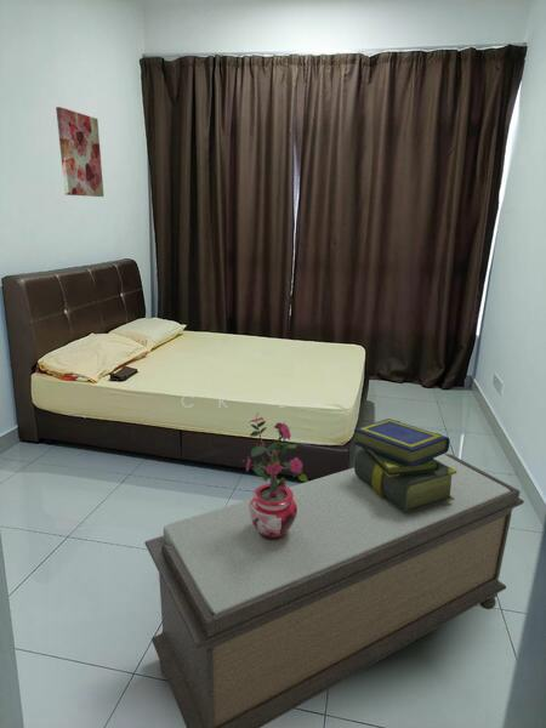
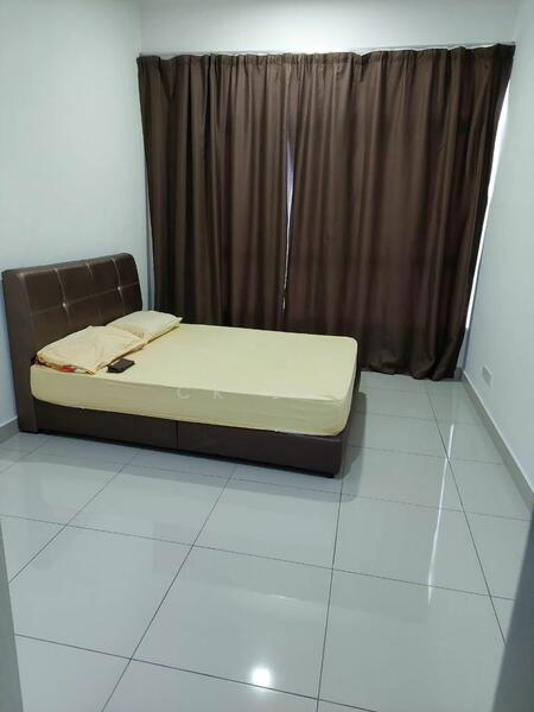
- stack of books [353,417,456,513]
- potted plant [241,411,309,540]
- wall art [55,106,104,198]
- bench [143,453,525,728]
